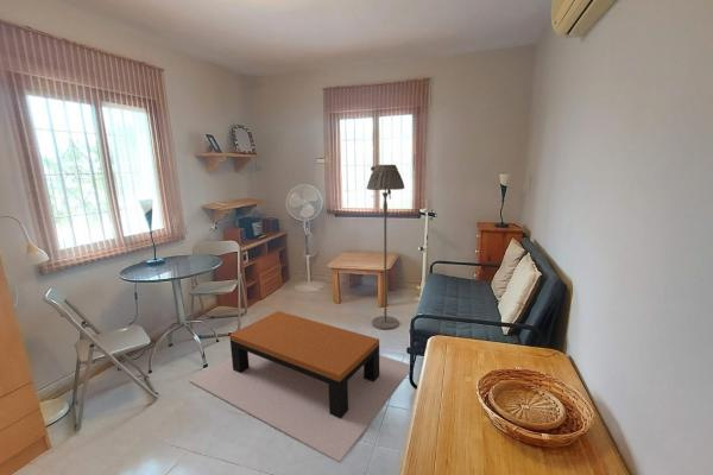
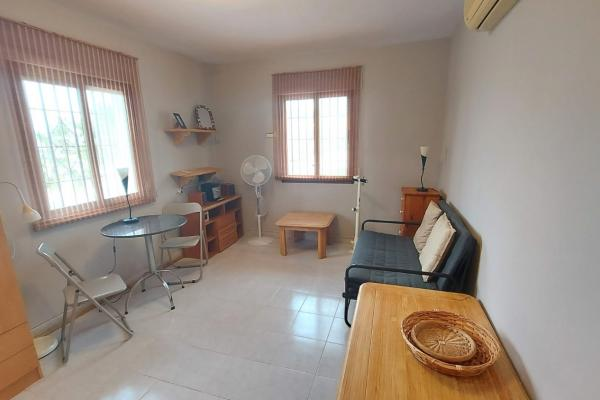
- floor lamp [366,164,405,330]
- coffee table [188,310,411,464]
